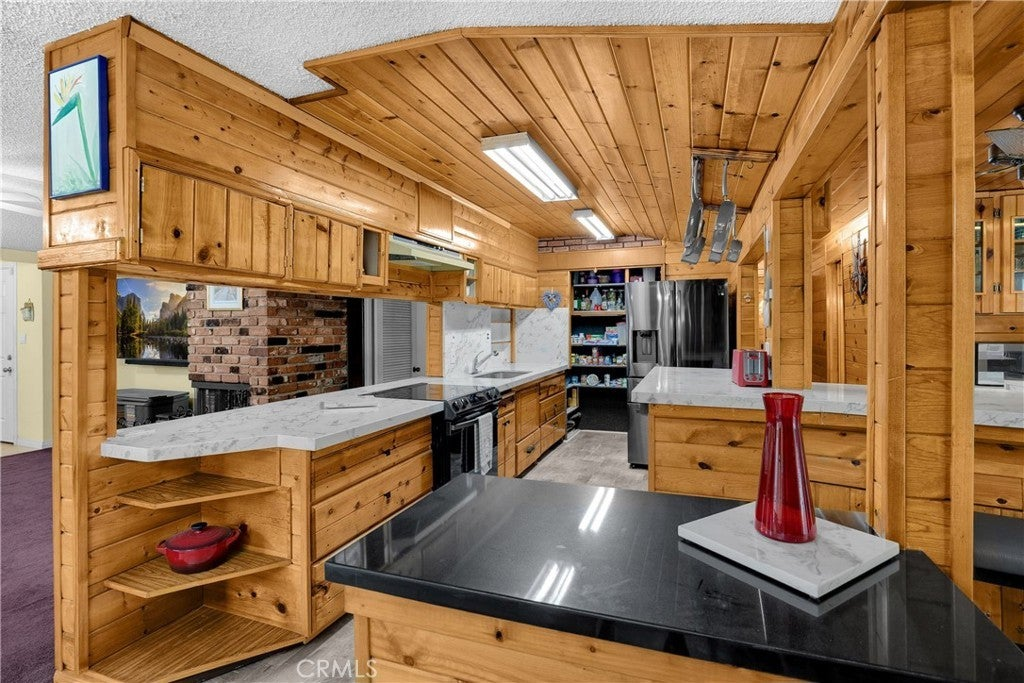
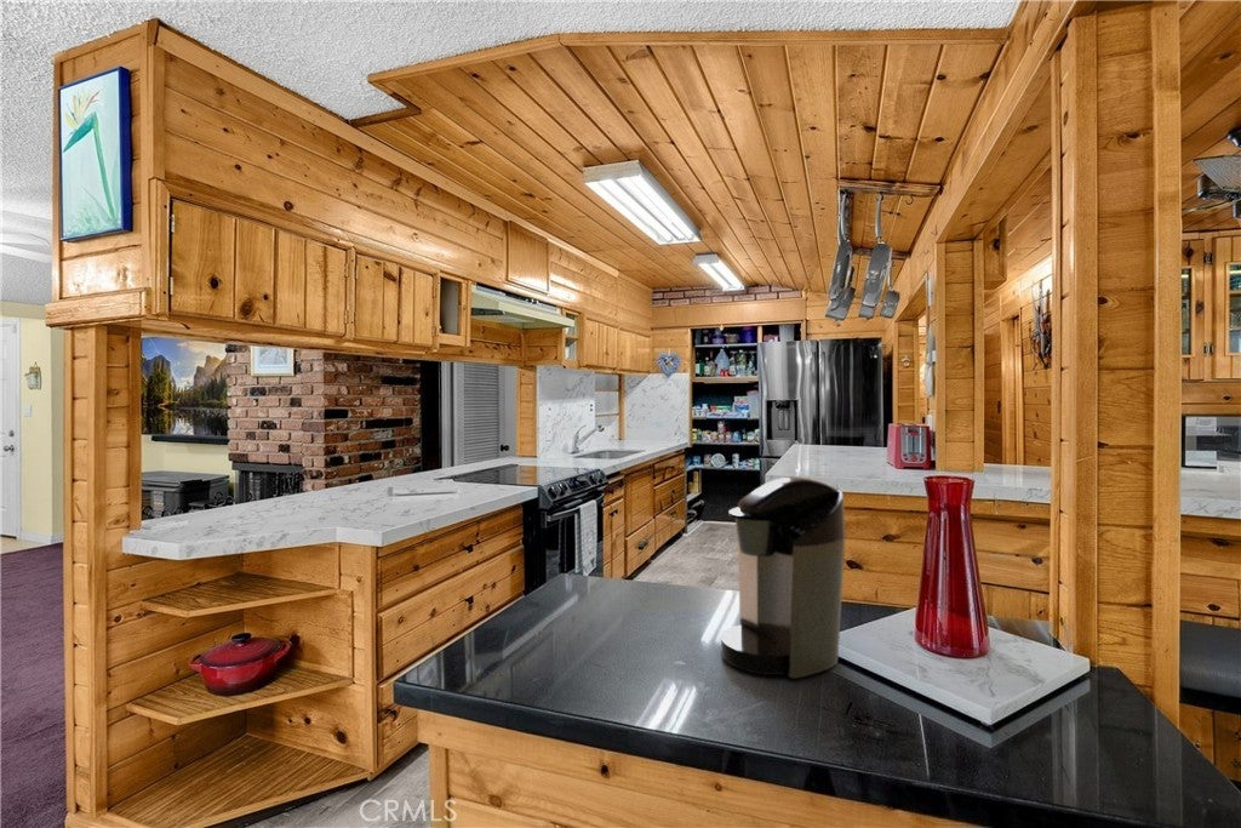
+ coffee maker [720,475,847,679]
